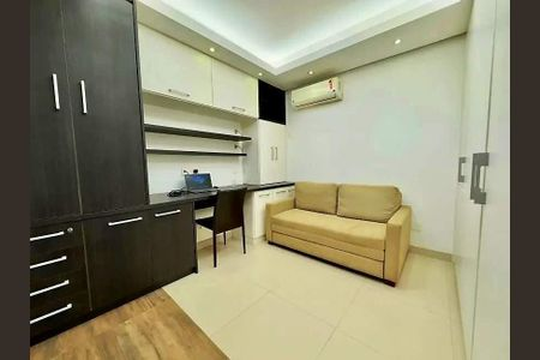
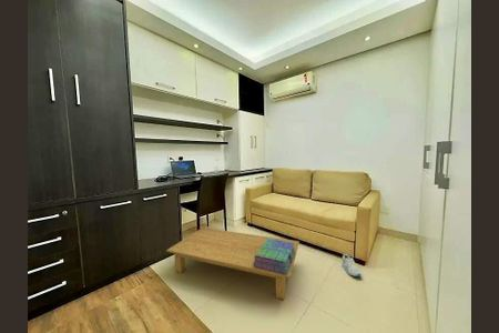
+ sneaker [342,253,363,278]
+ stack of books [254,239,295,274]
+ coffee table [165,226,301,301]
